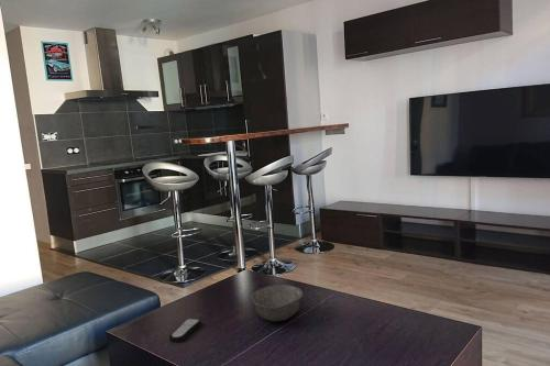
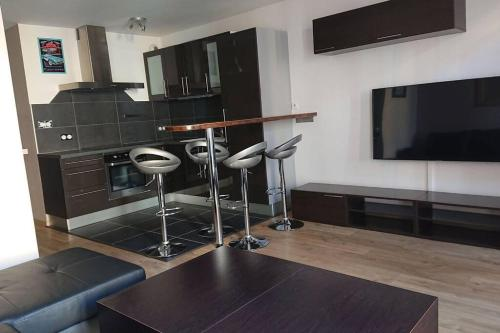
- remote control [168,318,202,343]
- bowl [251,284,304,322]
